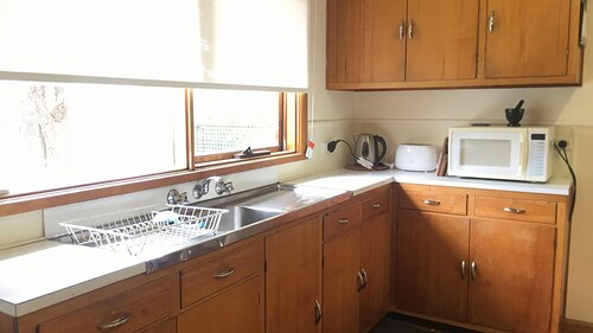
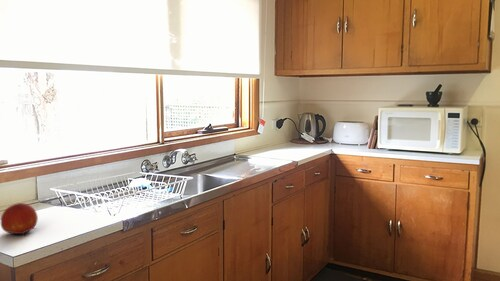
+ fruit [0,202,39,236]
